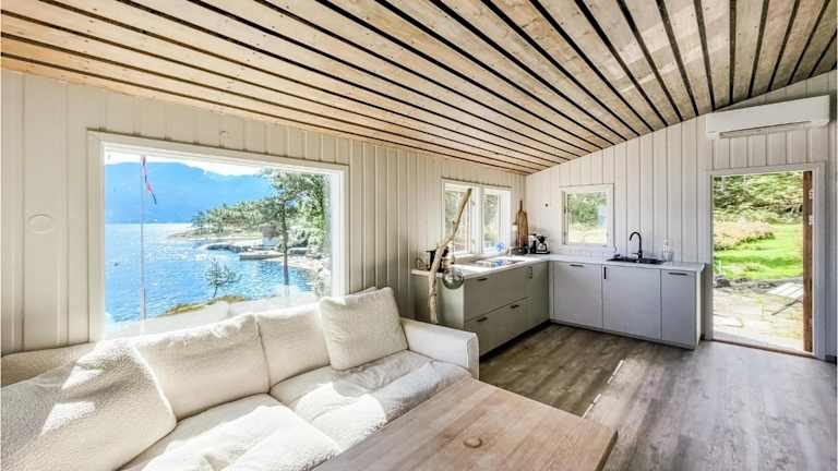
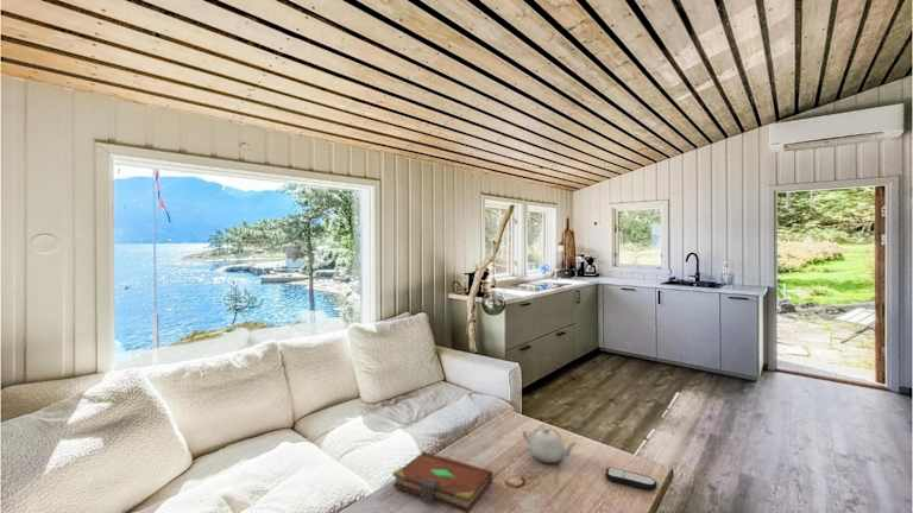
+ teapot [522,426,578,464]
+ book [391,450,493,513]
+ remote control [604,466,659,492]
